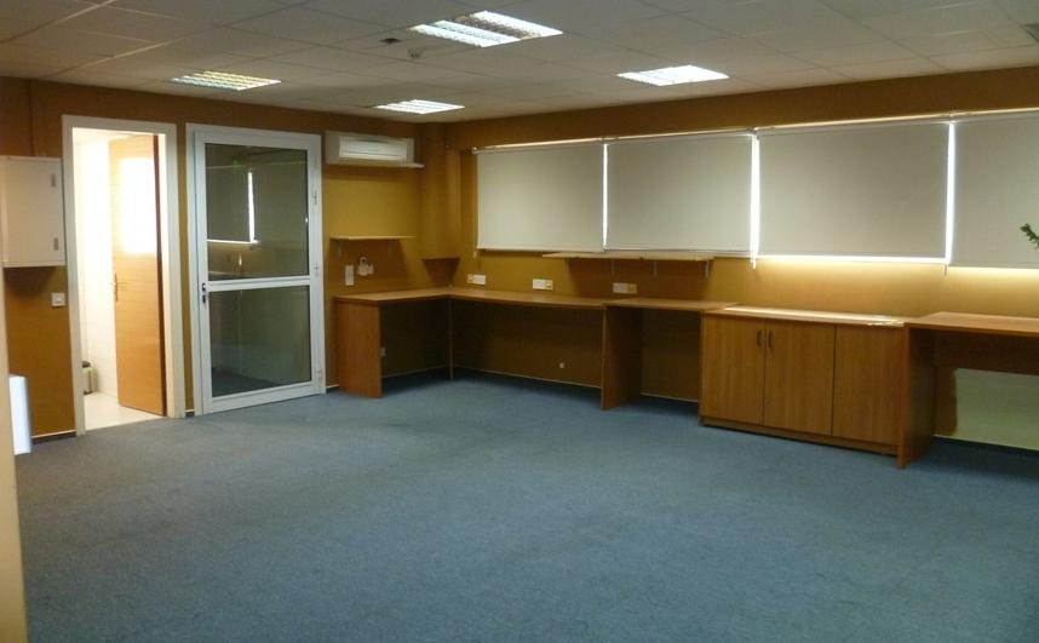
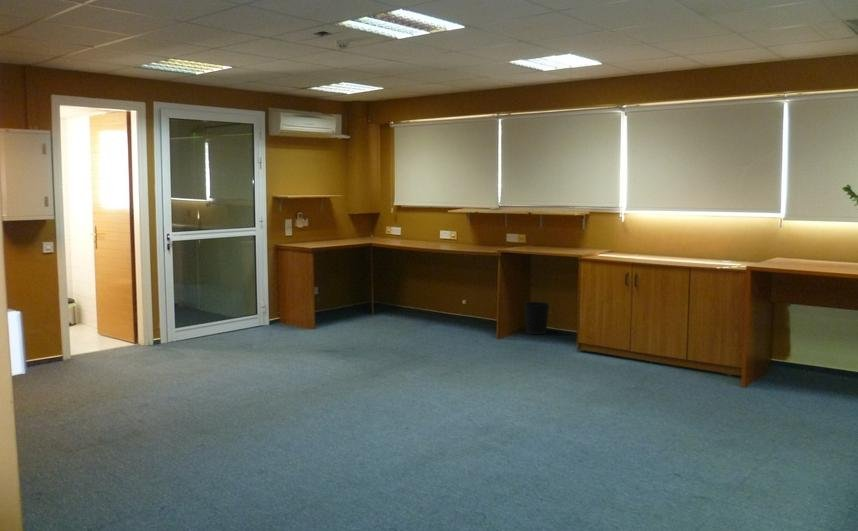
+ wastebasket [523,301,550,335]
